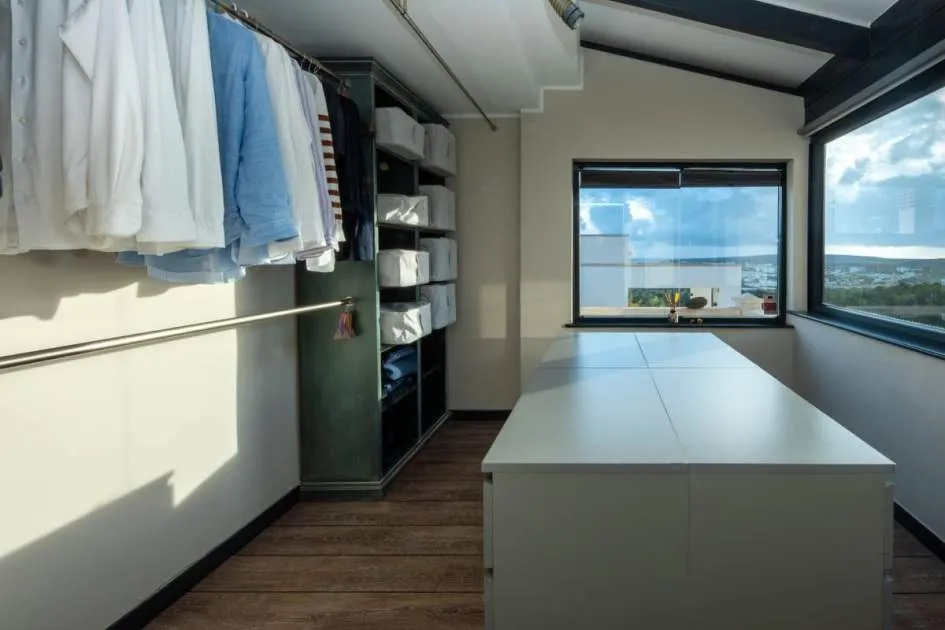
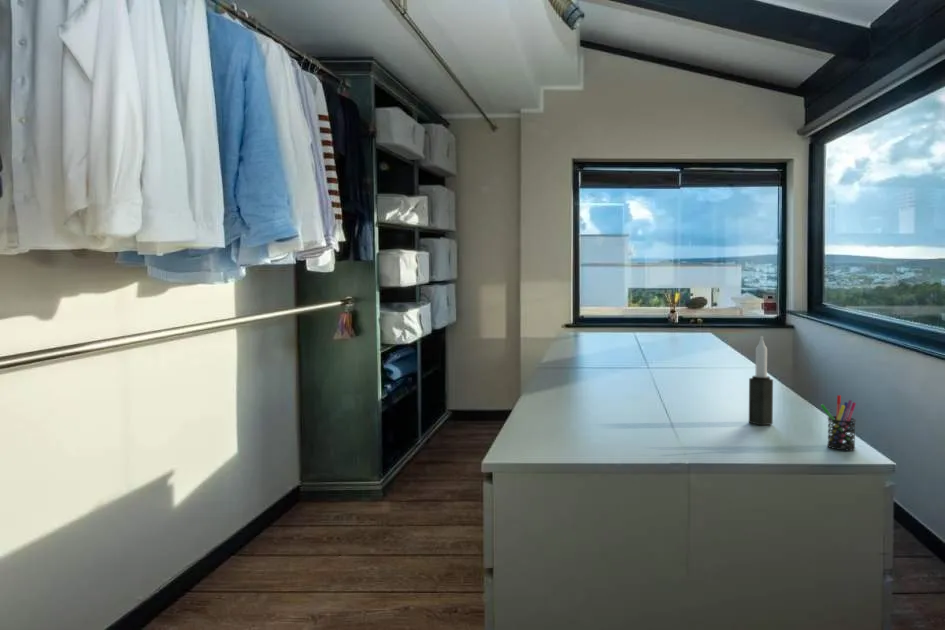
+ pen holder [819,394,857,451]
+ candle [748,335,774,426]
